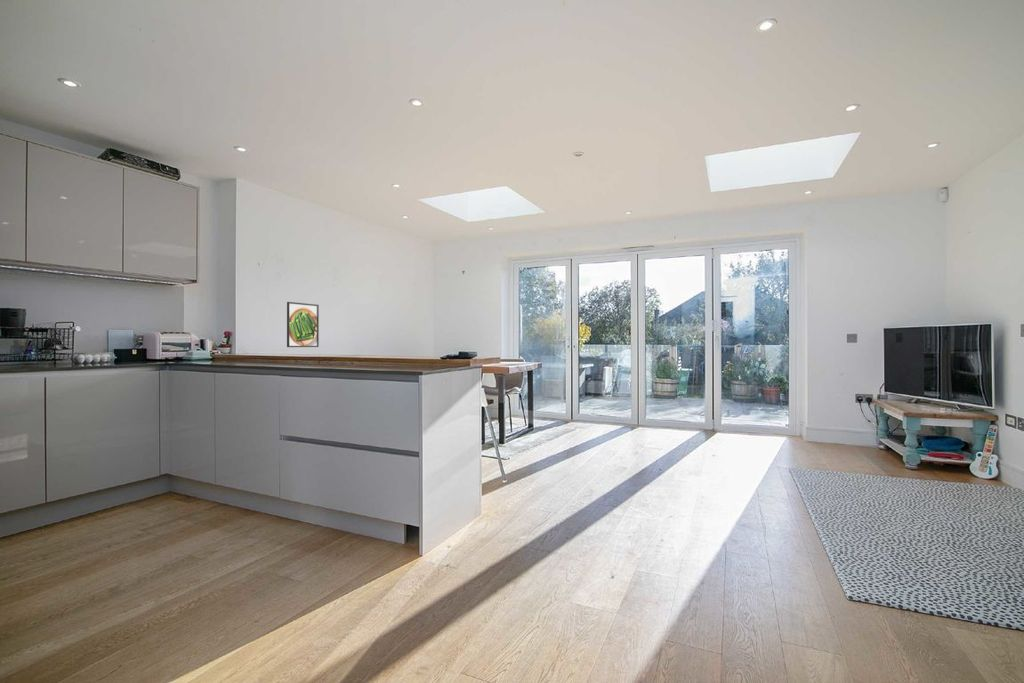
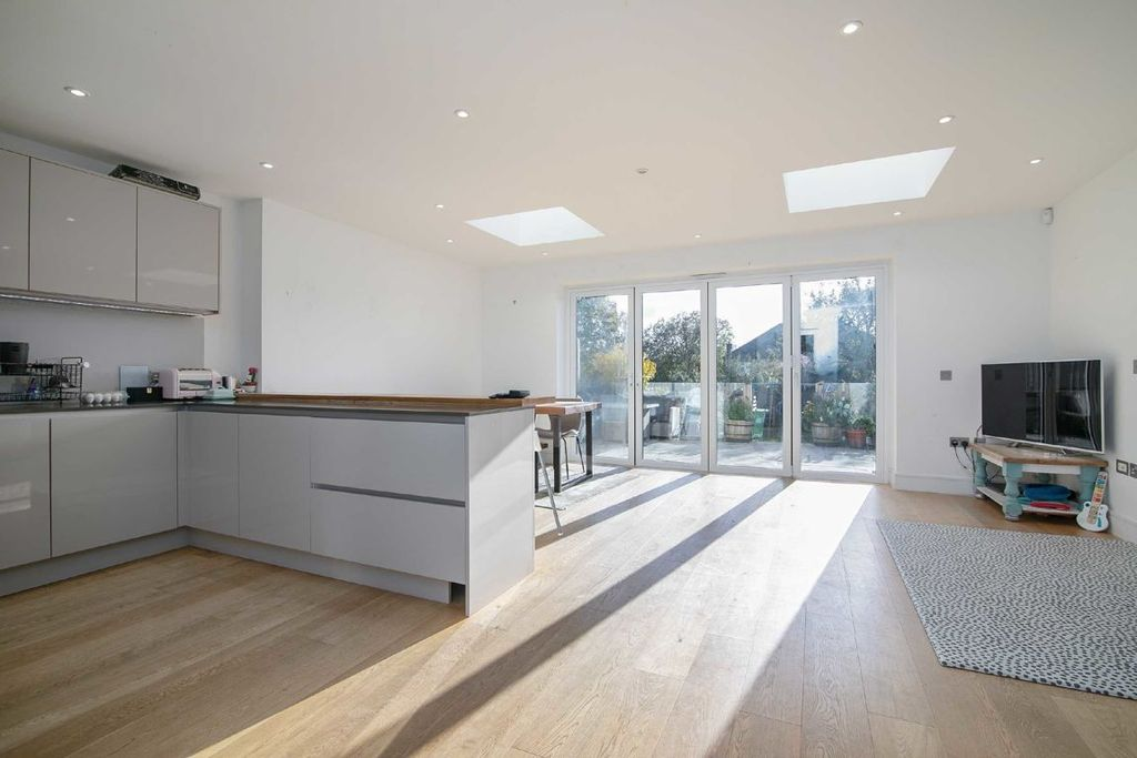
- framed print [286,301,320,348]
